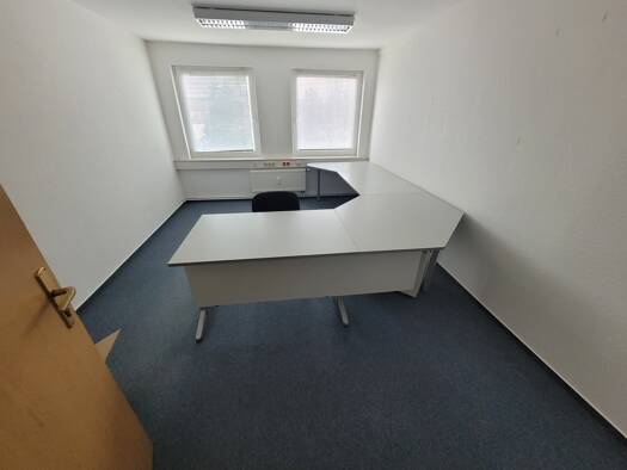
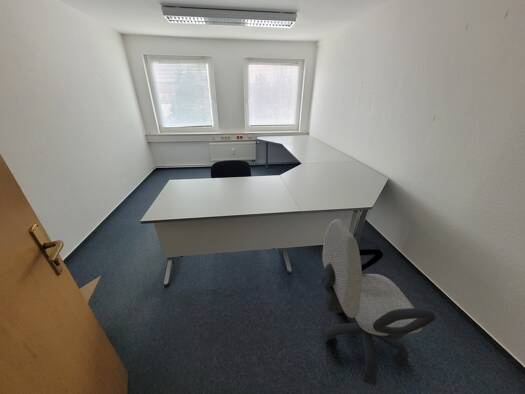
+ office chair [321,218,437,386]
